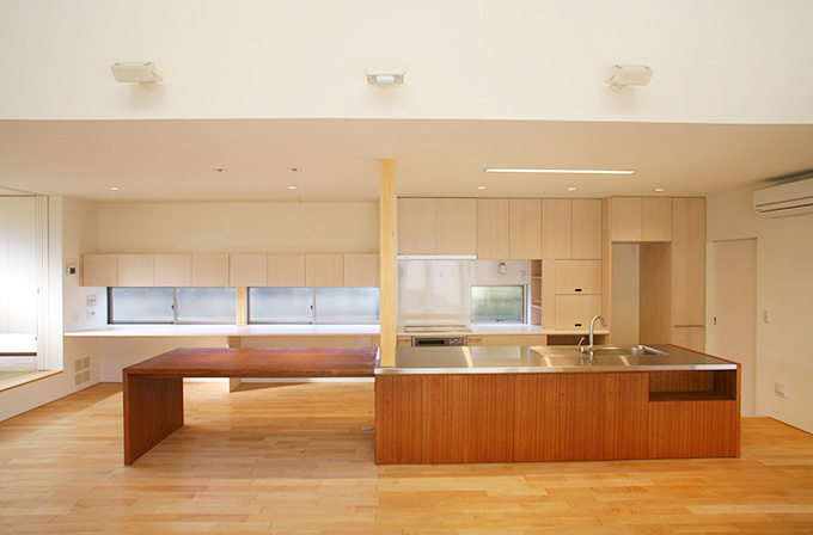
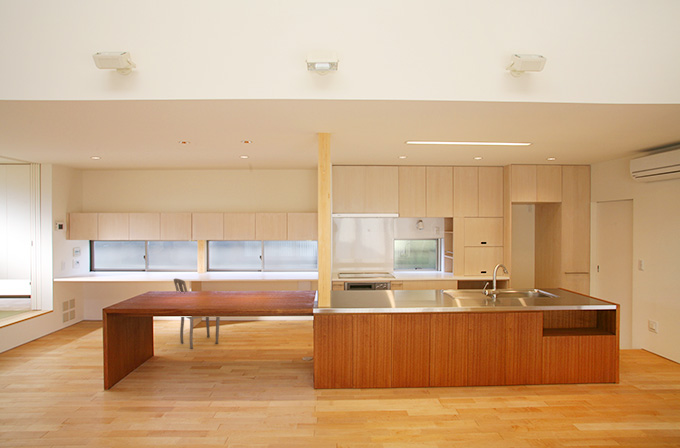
+ dining chair [173,277,221,350]
